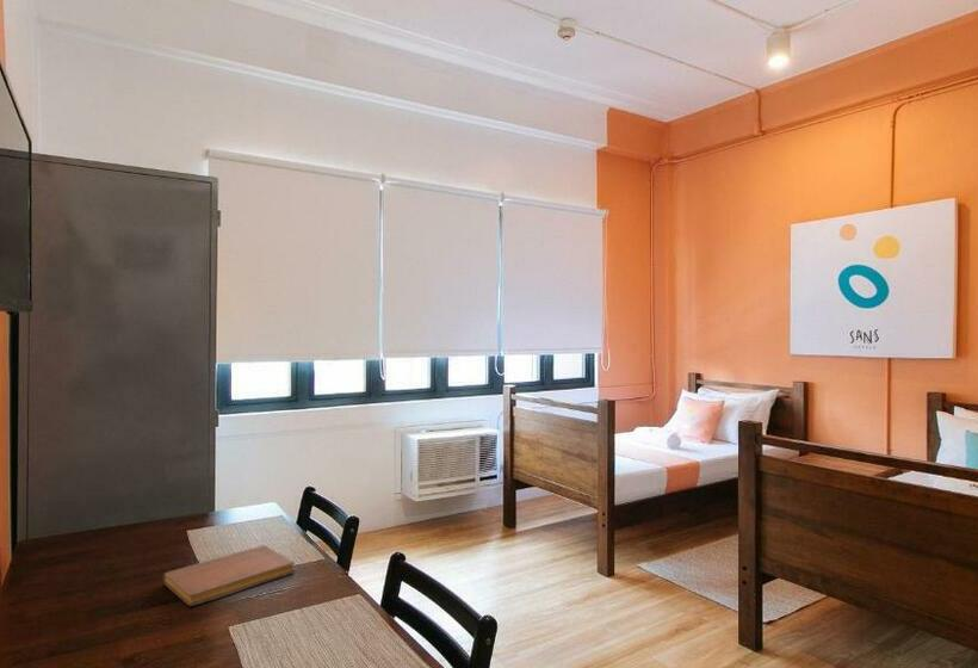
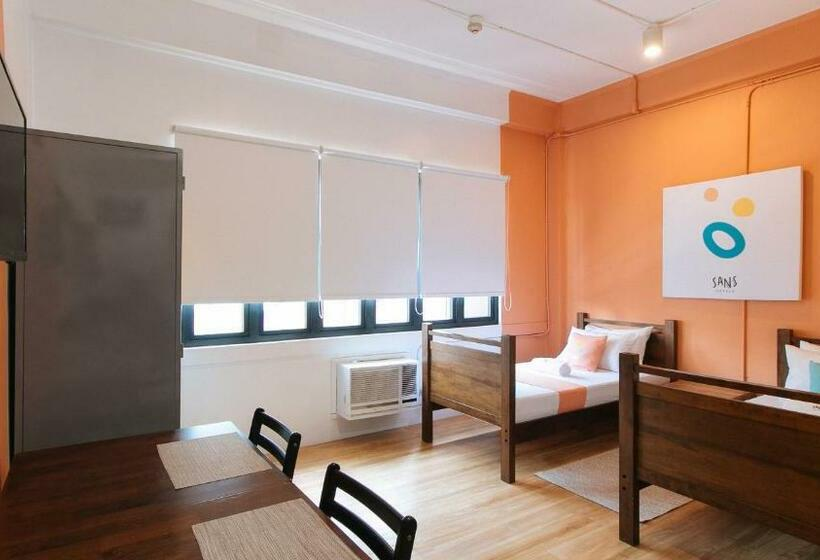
- notebook [162,544,296,607]
